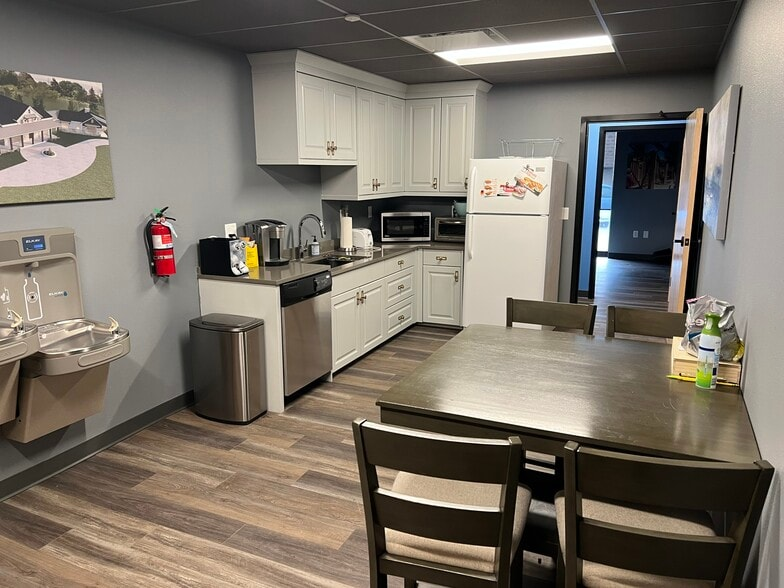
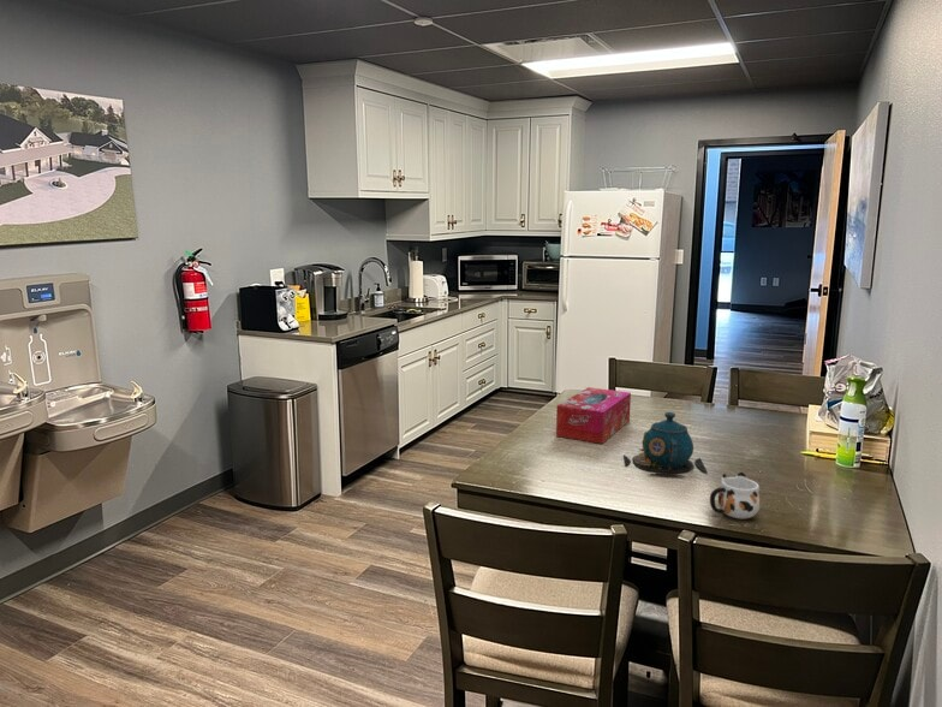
+ teapot [622,411,709,479]
+ tissue box [555,386,632,445]
+ mug [709,471,762,519]
